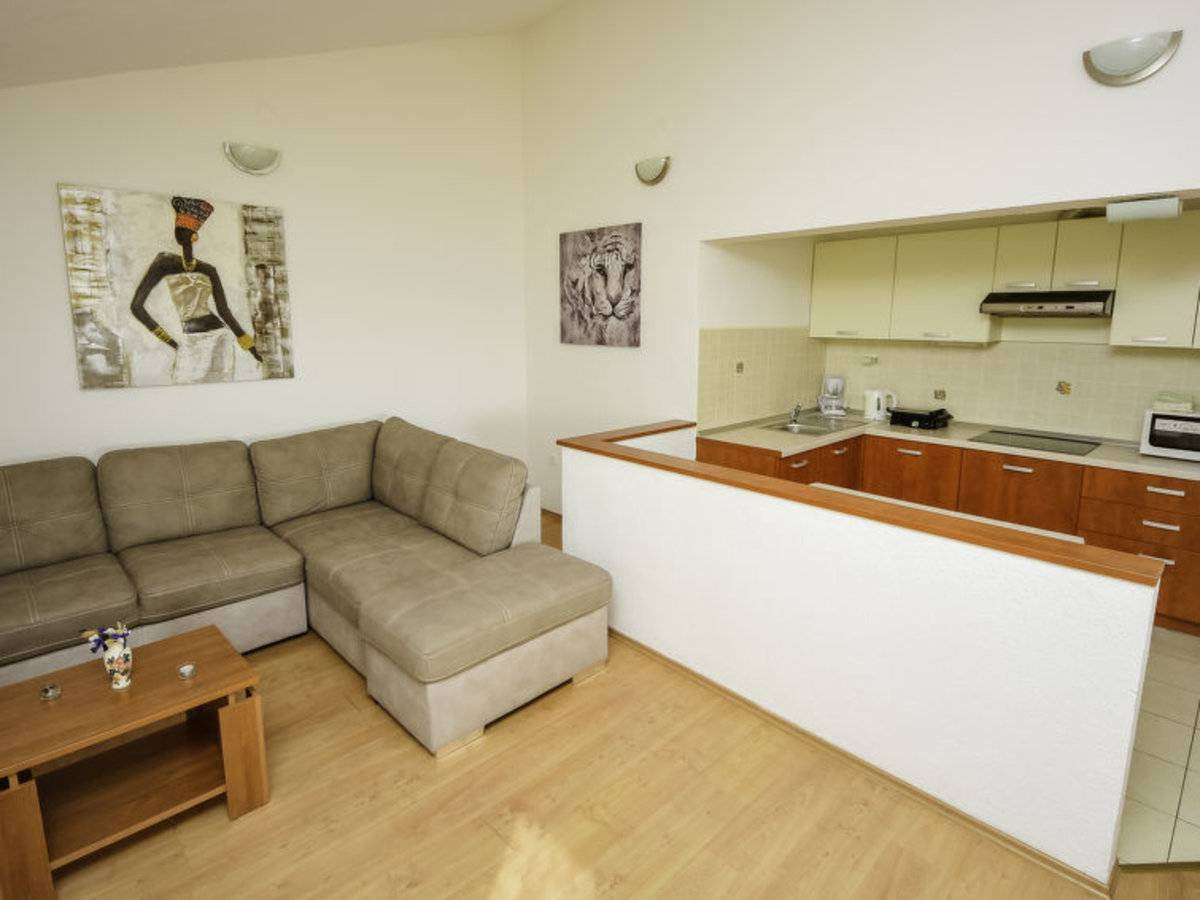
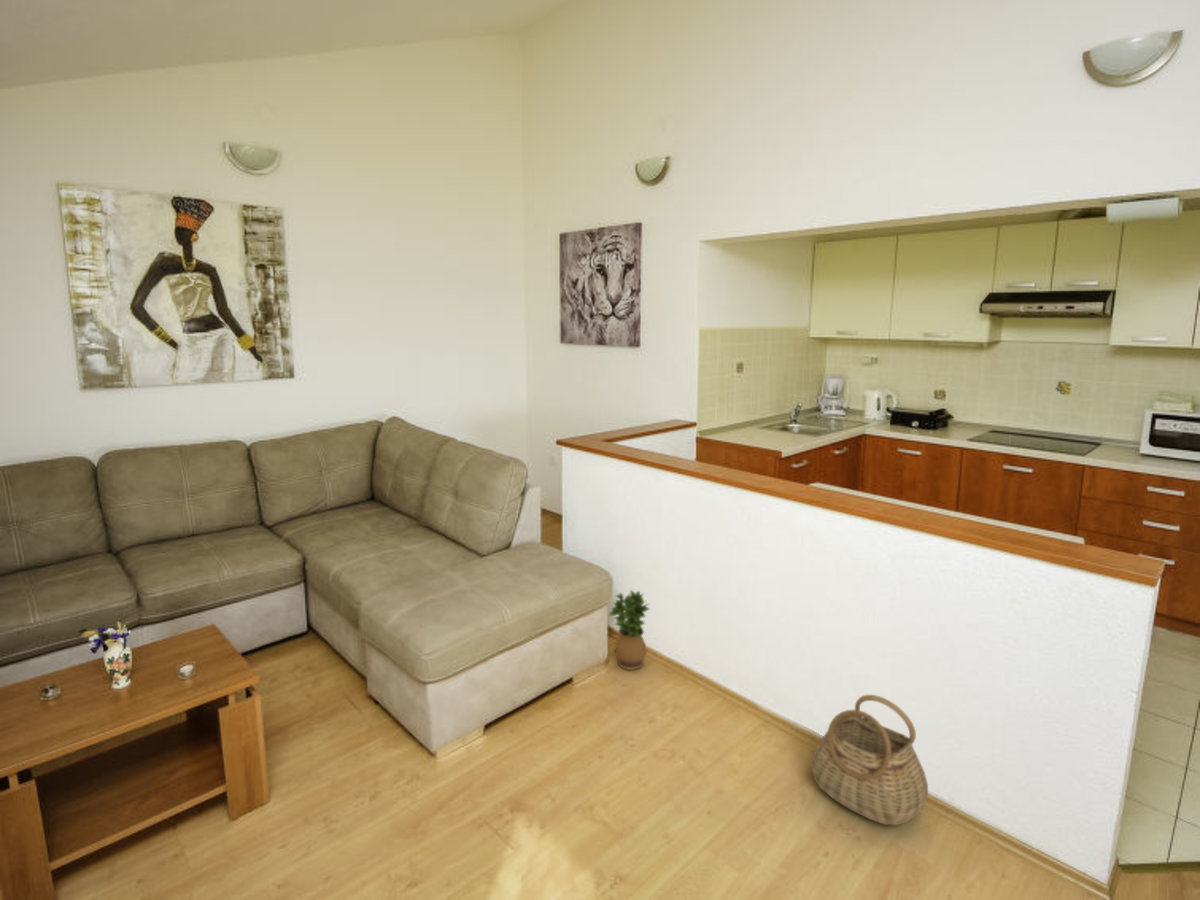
+ potted plant [608,589,650,671]
+ basket [811,694,929,826]
